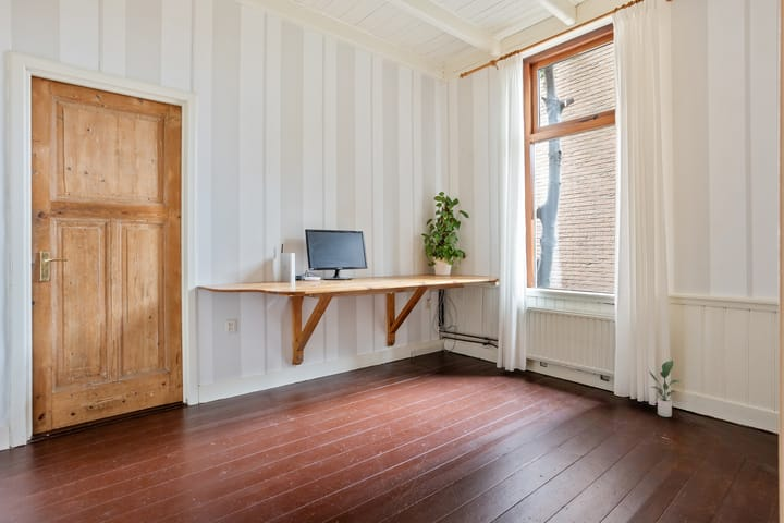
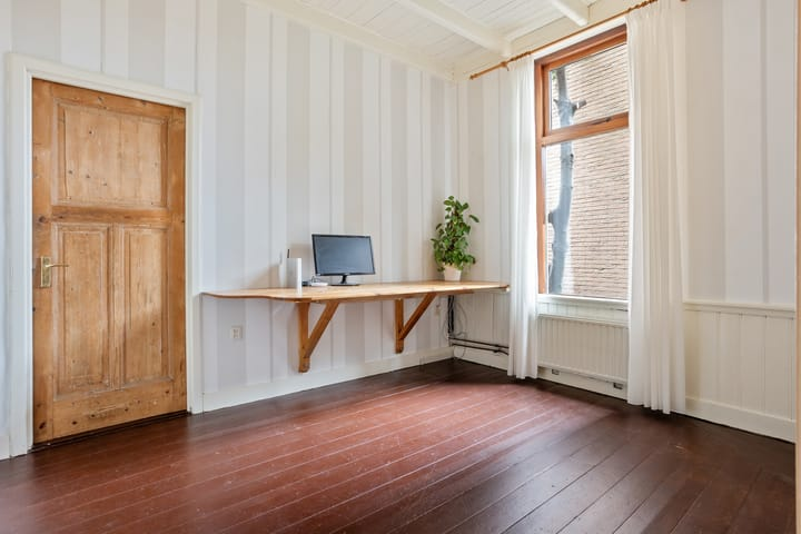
- potted plant [648,360,681,418]
